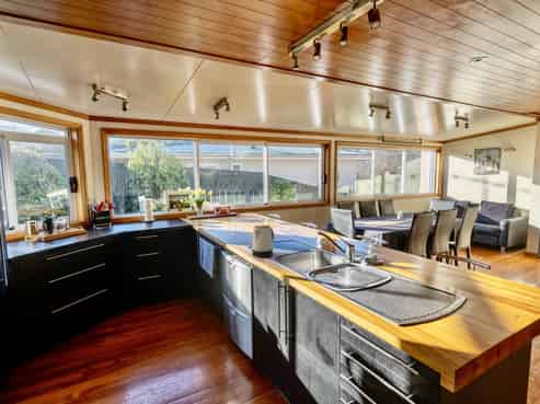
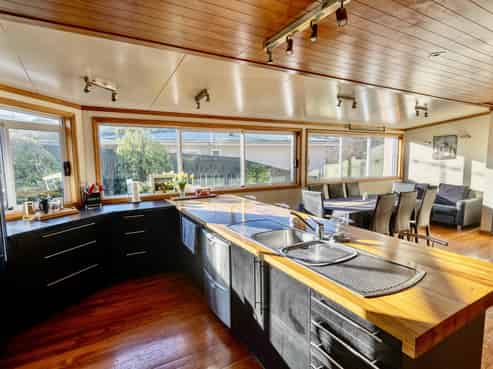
- kettle [251,223,275,258]
